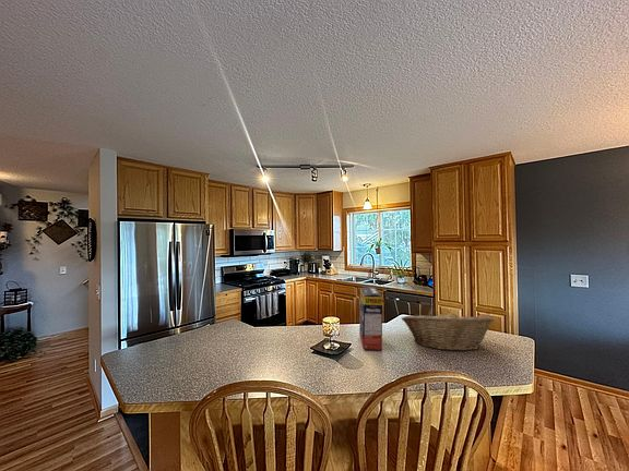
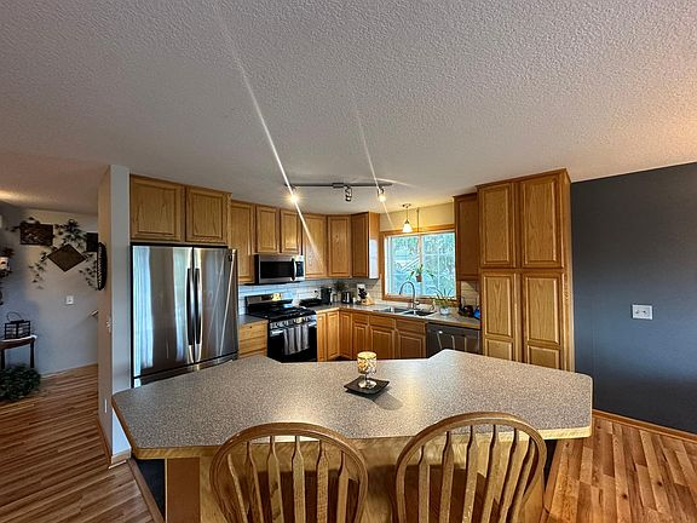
- fruit basket [401,309,495,352]
- cereal box [358,286,383,351]
